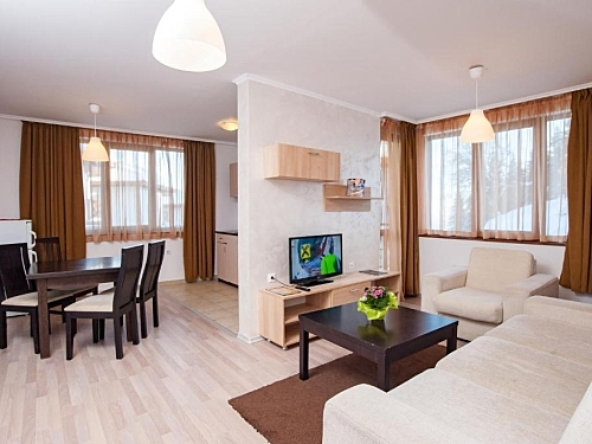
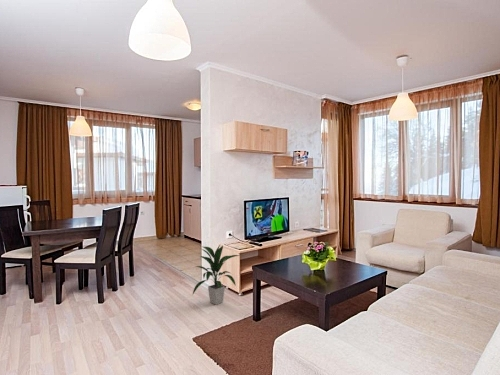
+ indoor plant [191,243,241,306]
